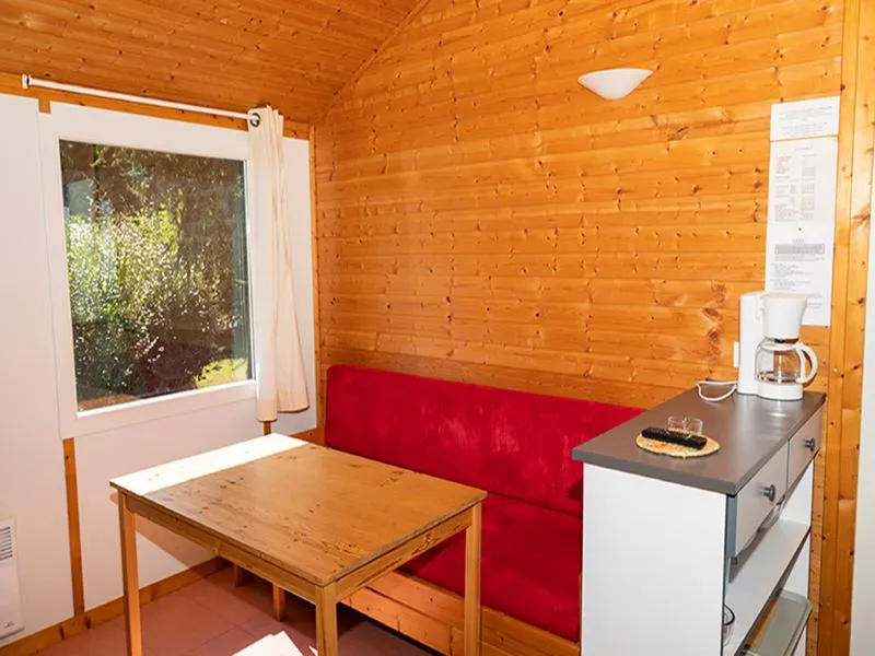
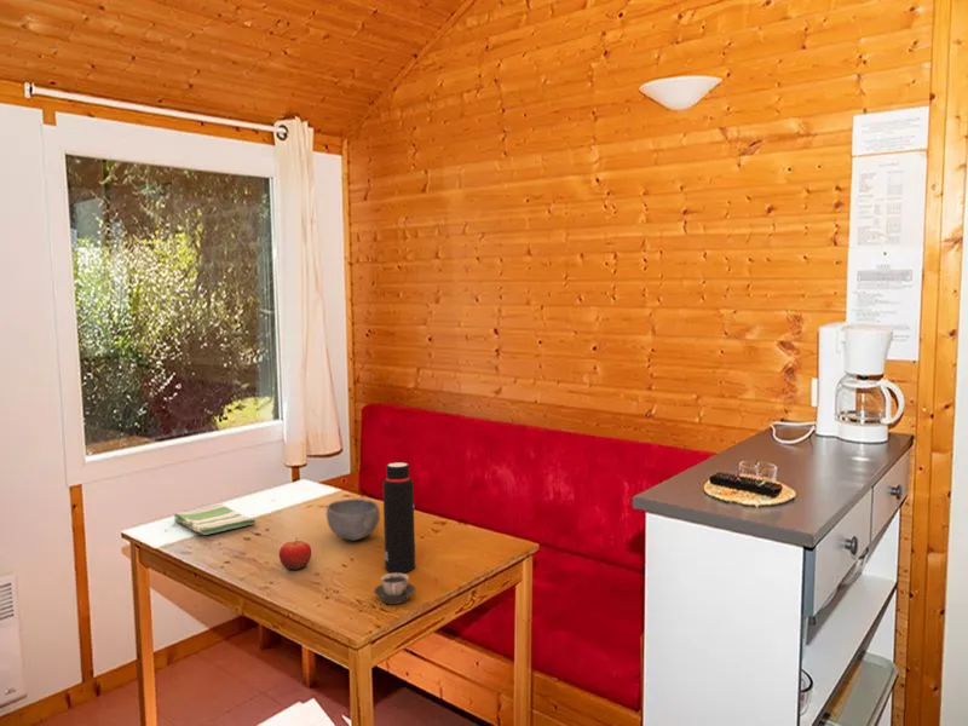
+ cup [373,572,416,605]
+ water bottle [382,461,416,574]
+ dish towel [173,503,257,536]
+ bowl [325,497,381,542]
+ fruit [278,537,312,571]
